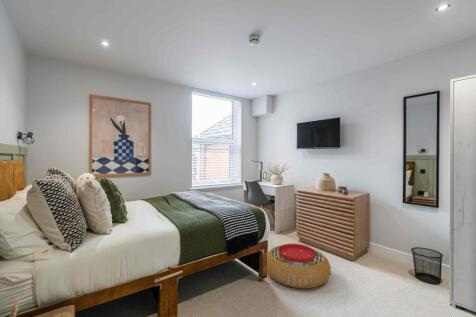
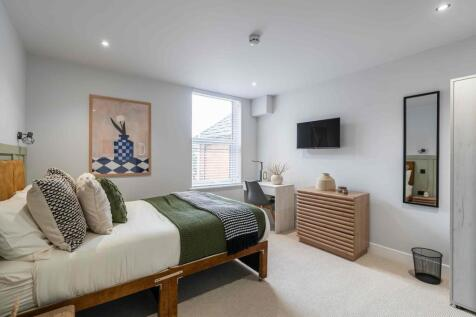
- pouf [266,243,332,290]
